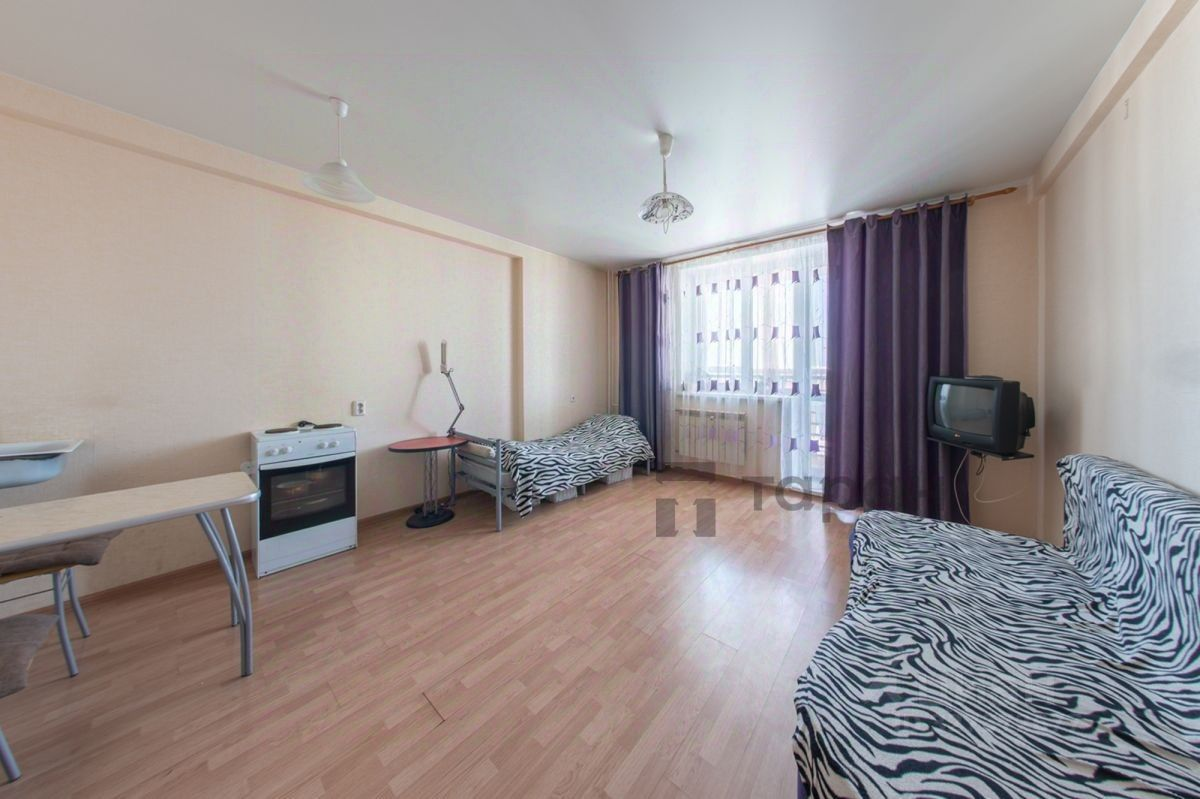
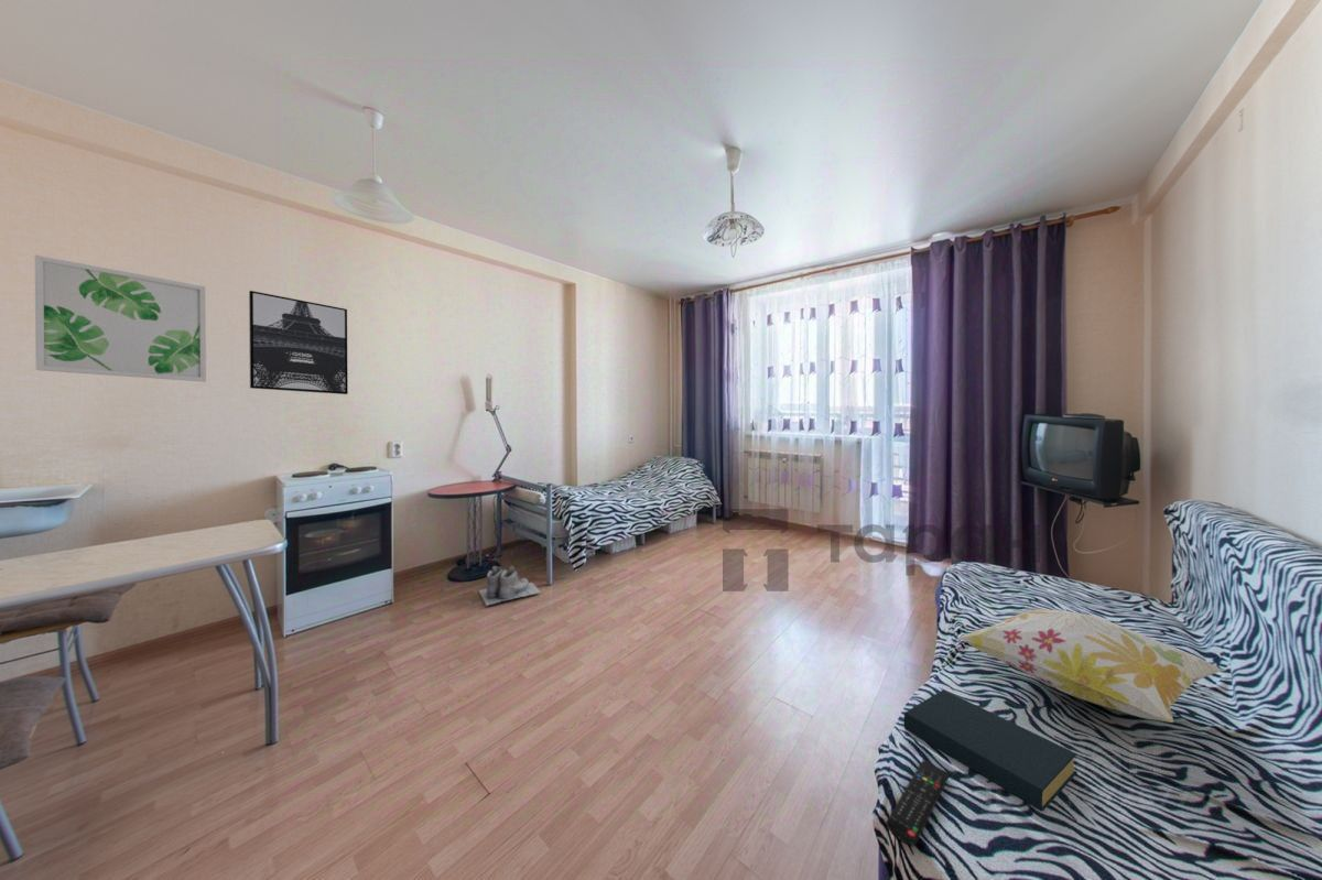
+ wall art [248,290,349,395]
+ decorative pillow [956,608,1226,724]
+ hardback book [902,688,1079,812]
+ wall art [34,254,207,383]
+ boots [477,565,542,607]
+ remote control [885,759,951,846]
